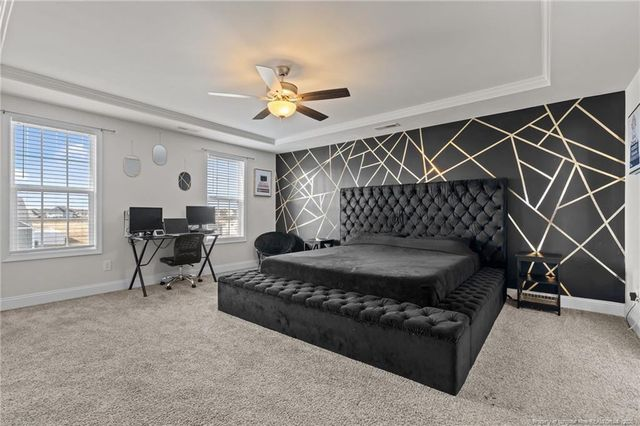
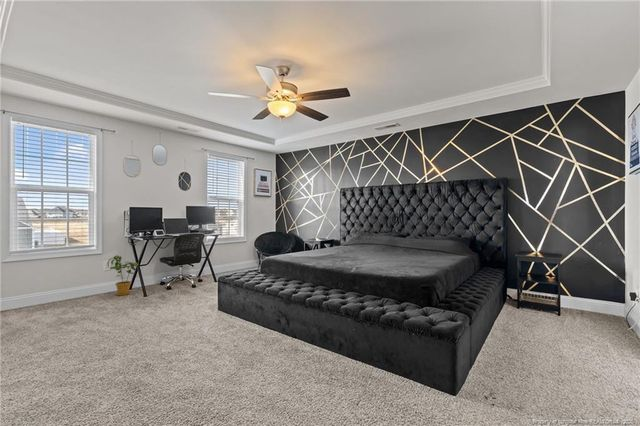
+ house plant [107,254,140,296]
